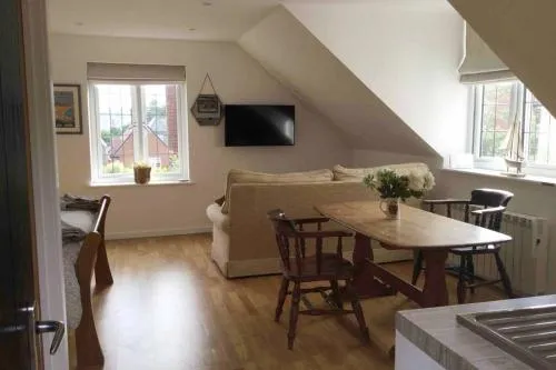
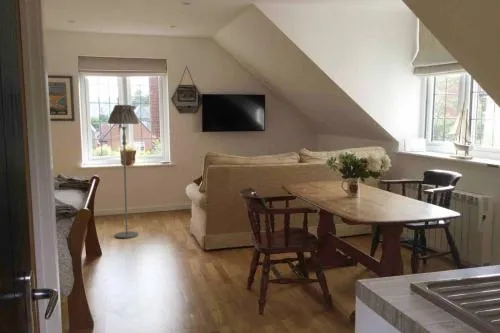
+ floor lamp [107,104,140,239]
